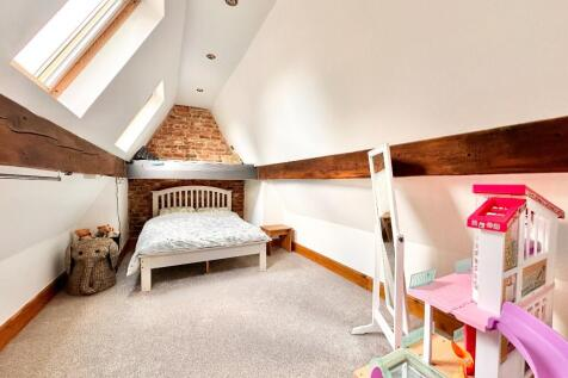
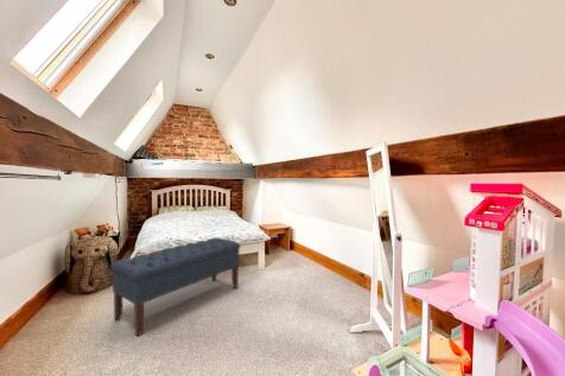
+ bench [109,236,241,337]
